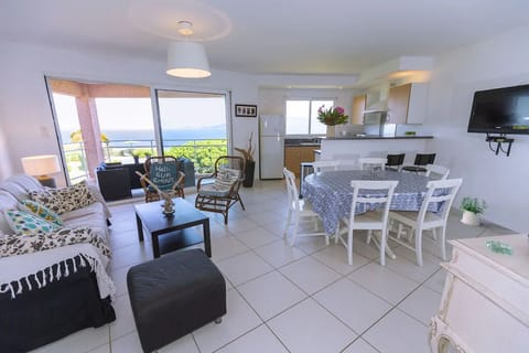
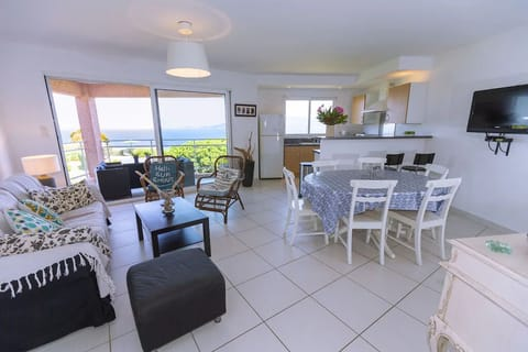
- potted plant [458,196,489,227]
